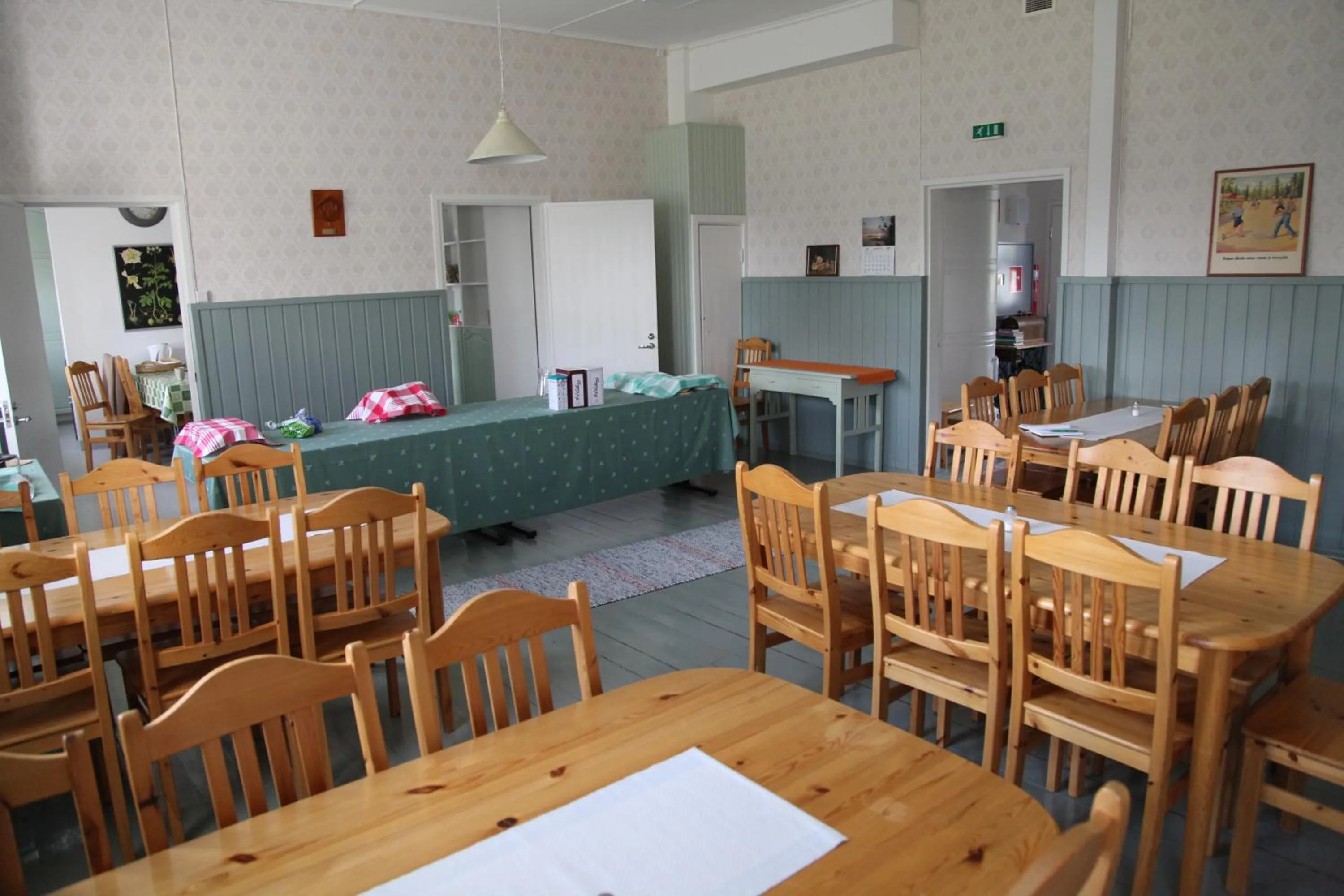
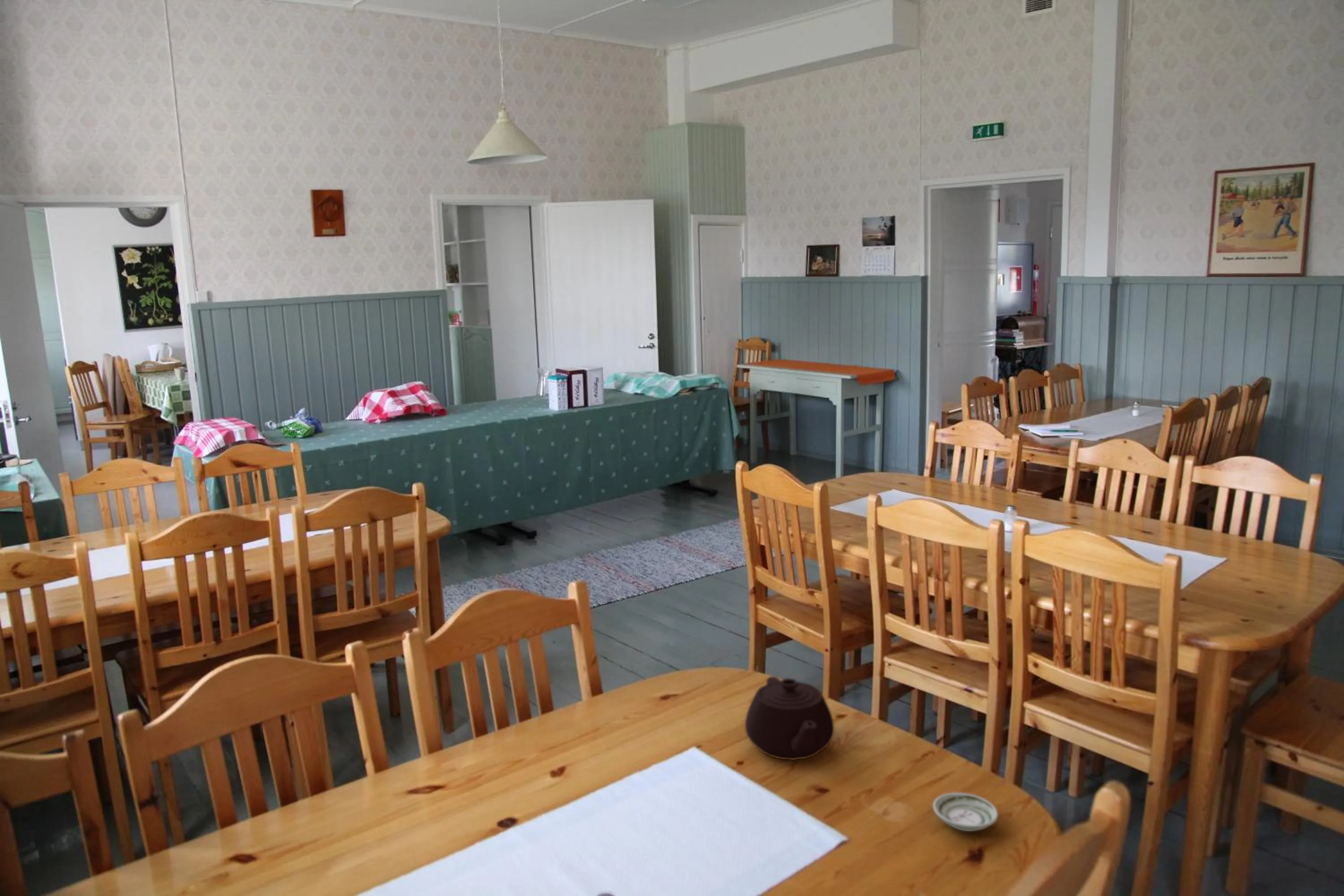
+ teapot [745,676,835,760]
+ saucer [932,792,999,832]
